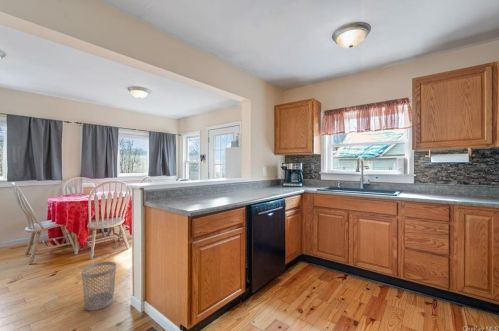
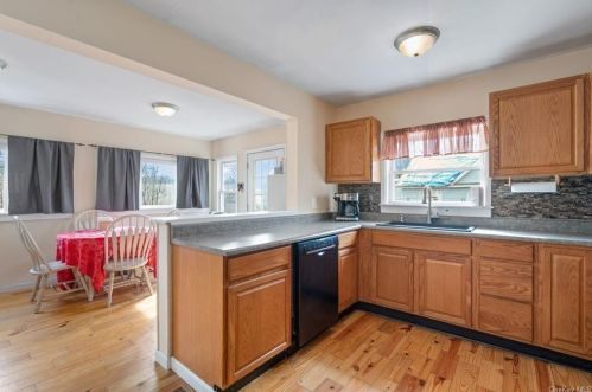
- wastebasket [80,260,117,312]
